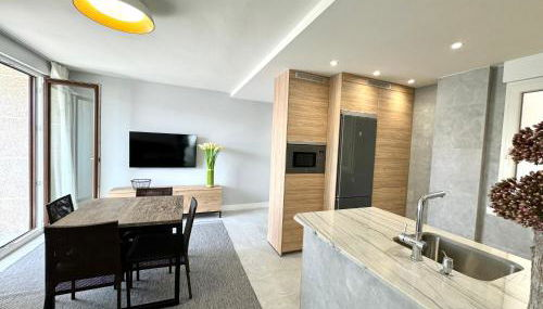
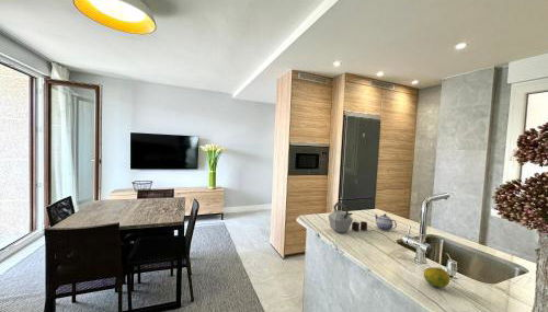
+ kettle [327,201,368,234]
+ fruit [423,266,450,288]
+ teapot [374,212,398,232]
